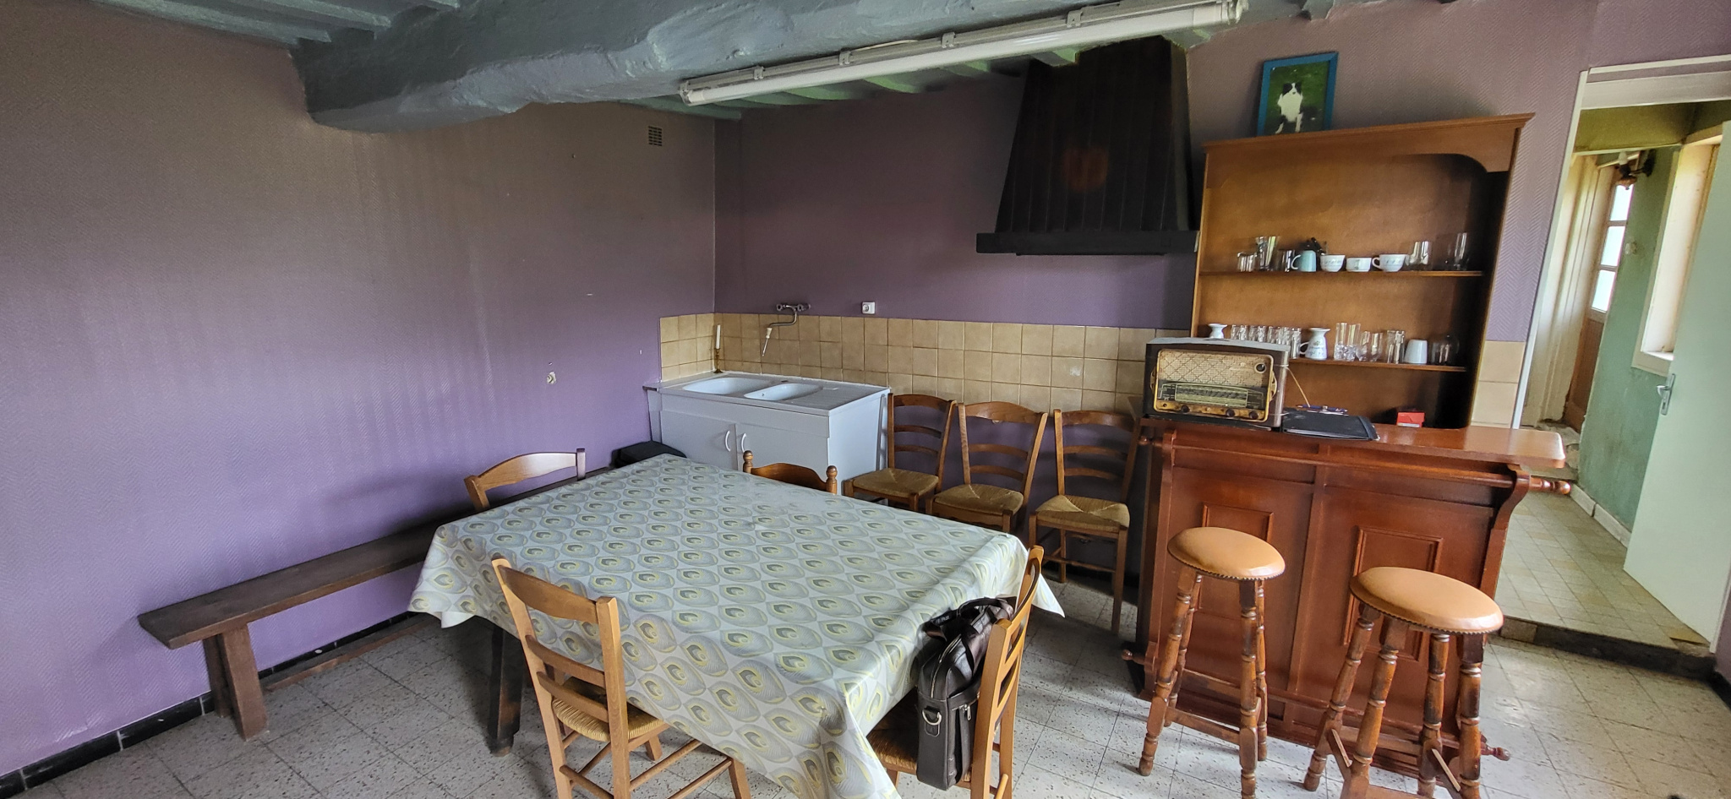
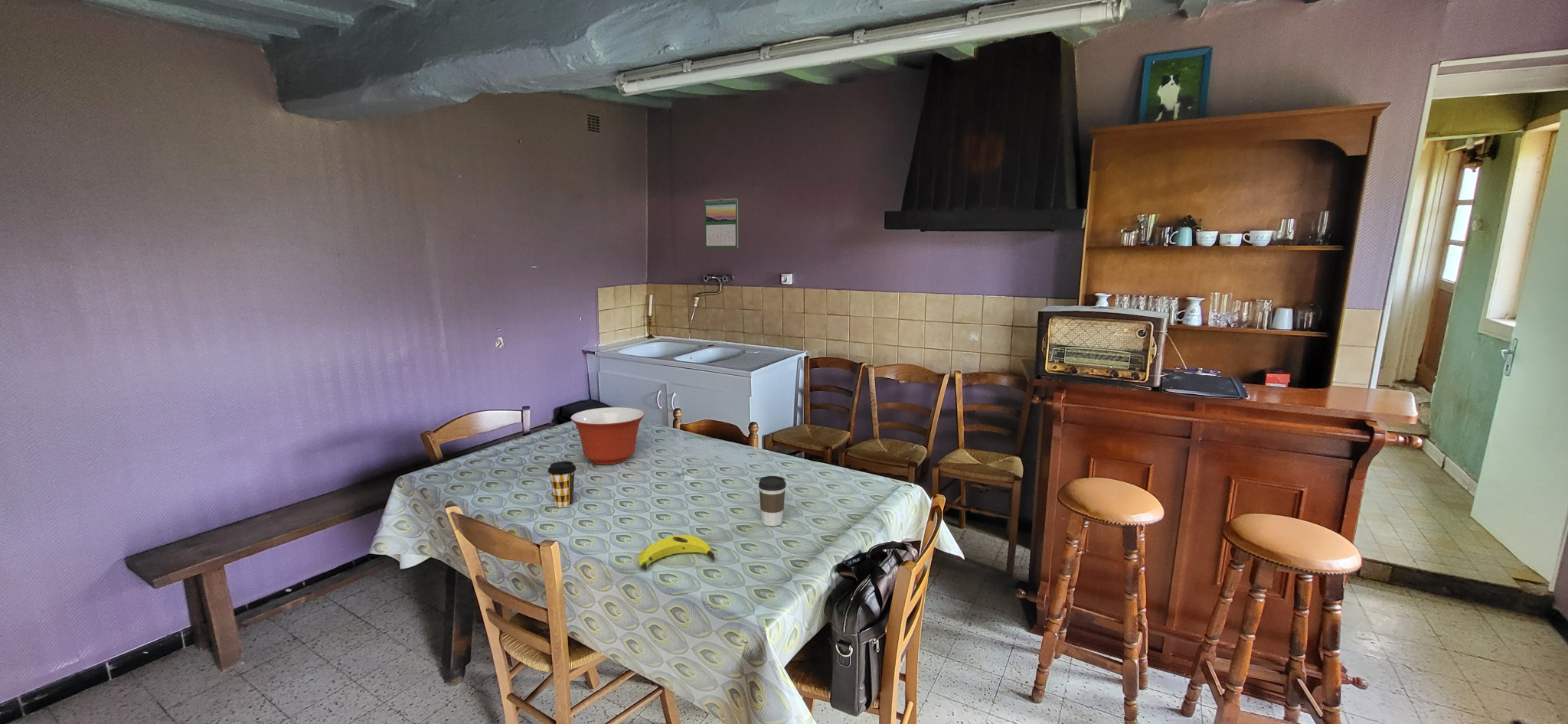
+ coffee cup [758,475,786,527]
+ calendar [704,197,739,249]
+ mixing bowl [570,406,645,465]
+ banana [637,534,715,570]
+ coffee cup [547,461,577,508]
